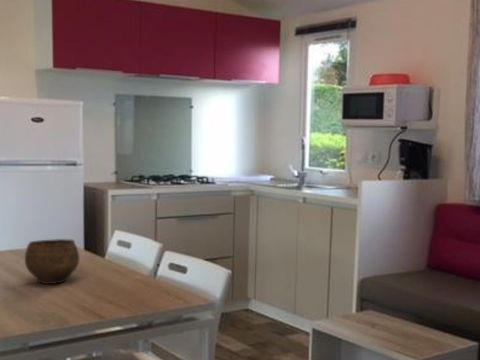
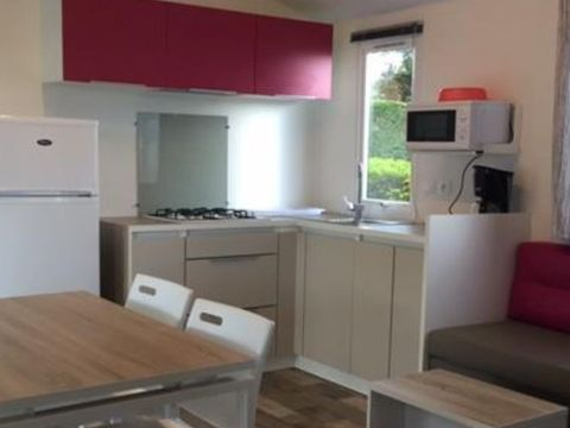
- bowl [24,238,80,285]
